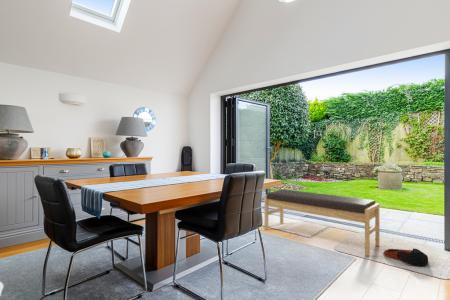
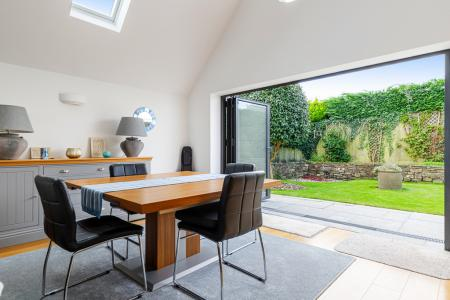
- bag [382,248,429,267]
- bench [264,189,381,257]
